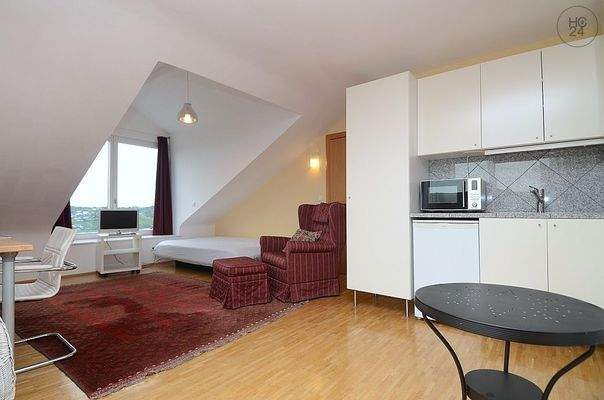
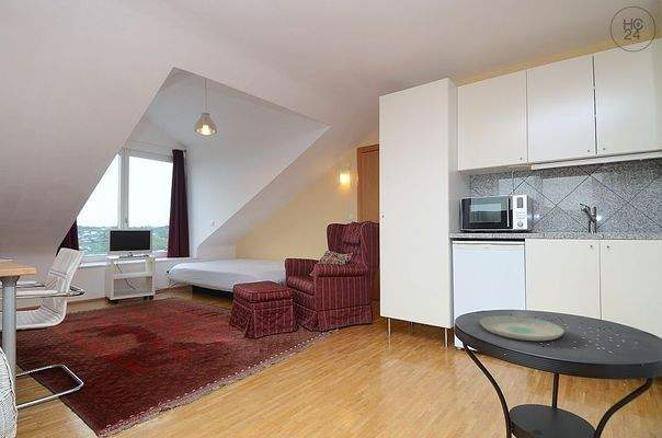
+ plate [479,314,566,342]
